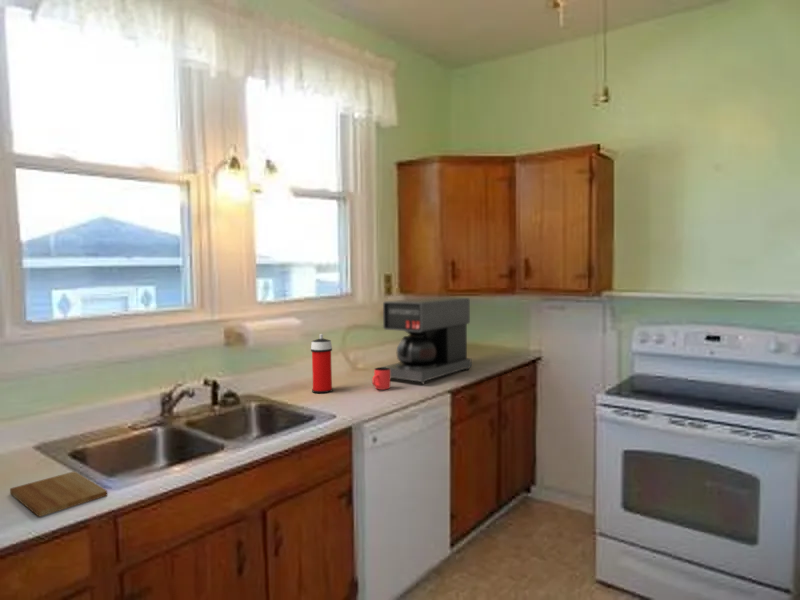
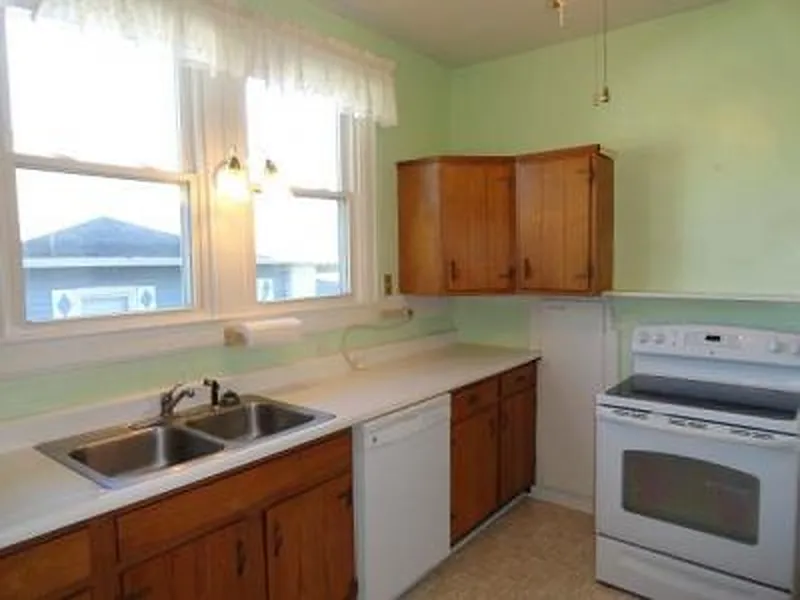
- cup [372,366,391,391]
- cutting board [9,471,108,518]
- spray can [310,333,334,394]
- coffee maker [382,296,473,385]
